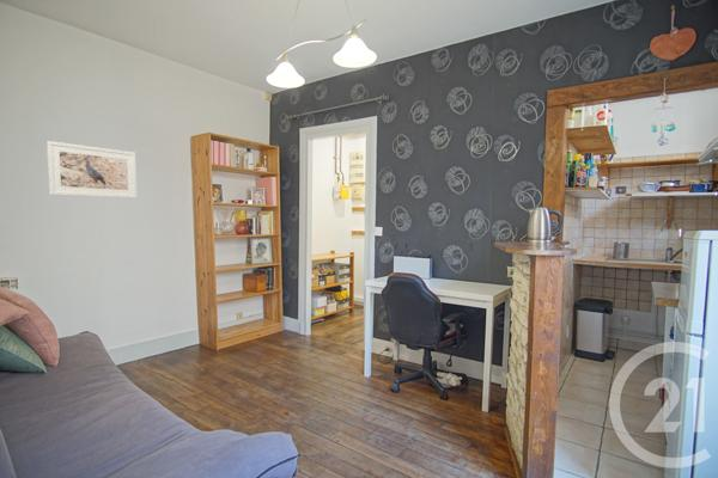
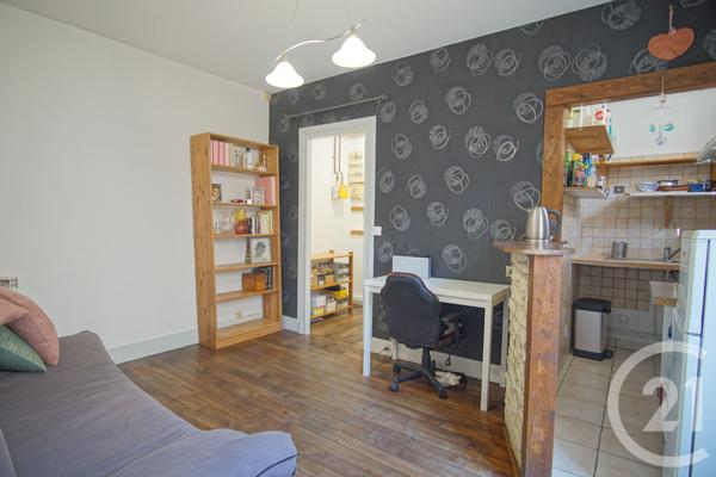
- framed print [45,140,138,200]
